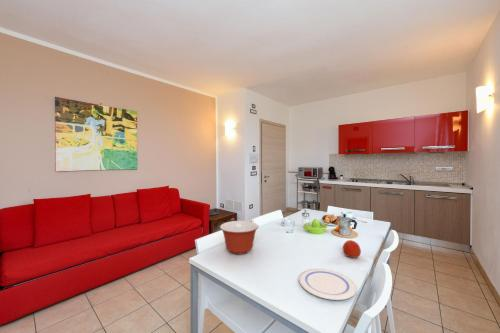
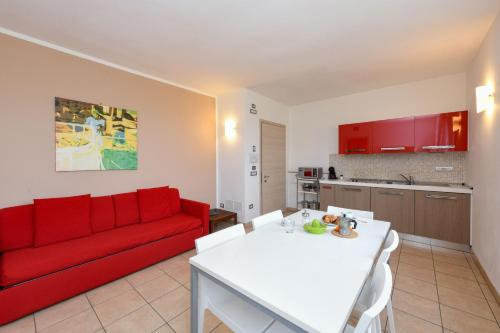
- mixing bowl [219,220,260,255]
- apple [342,239,362,259]
- plate [298,268,357,301]
